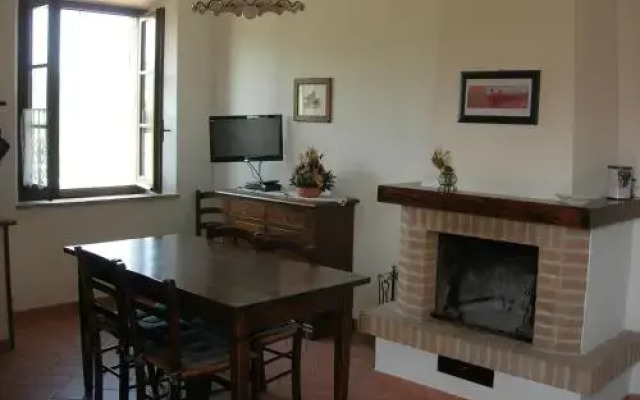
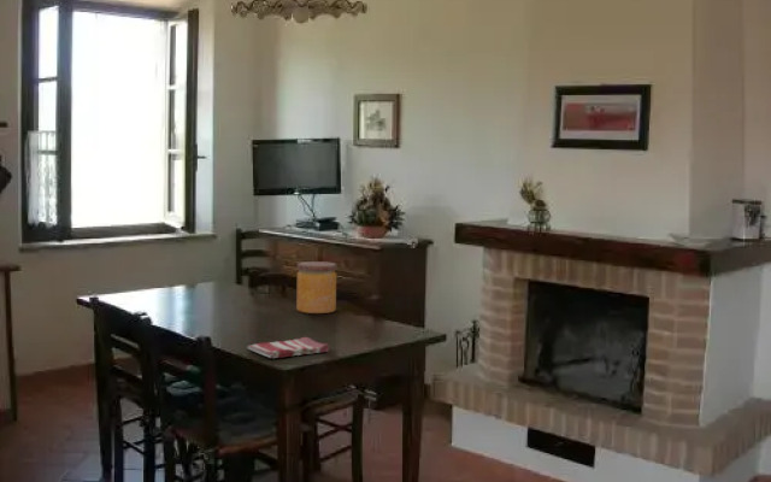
+ jar [295,260,339,315]
+ dish towel [246,336,330,359]
